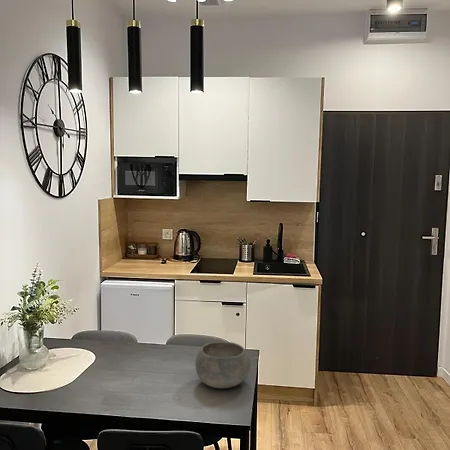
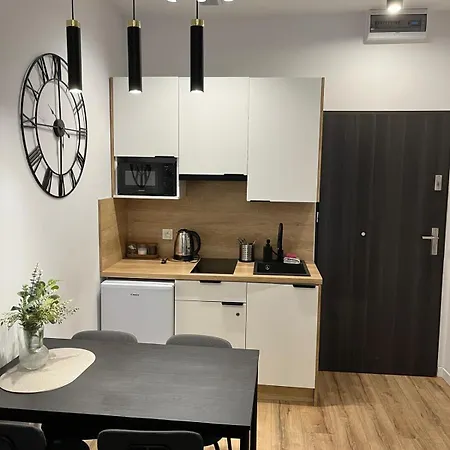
- bowl [194,341,252,389]
